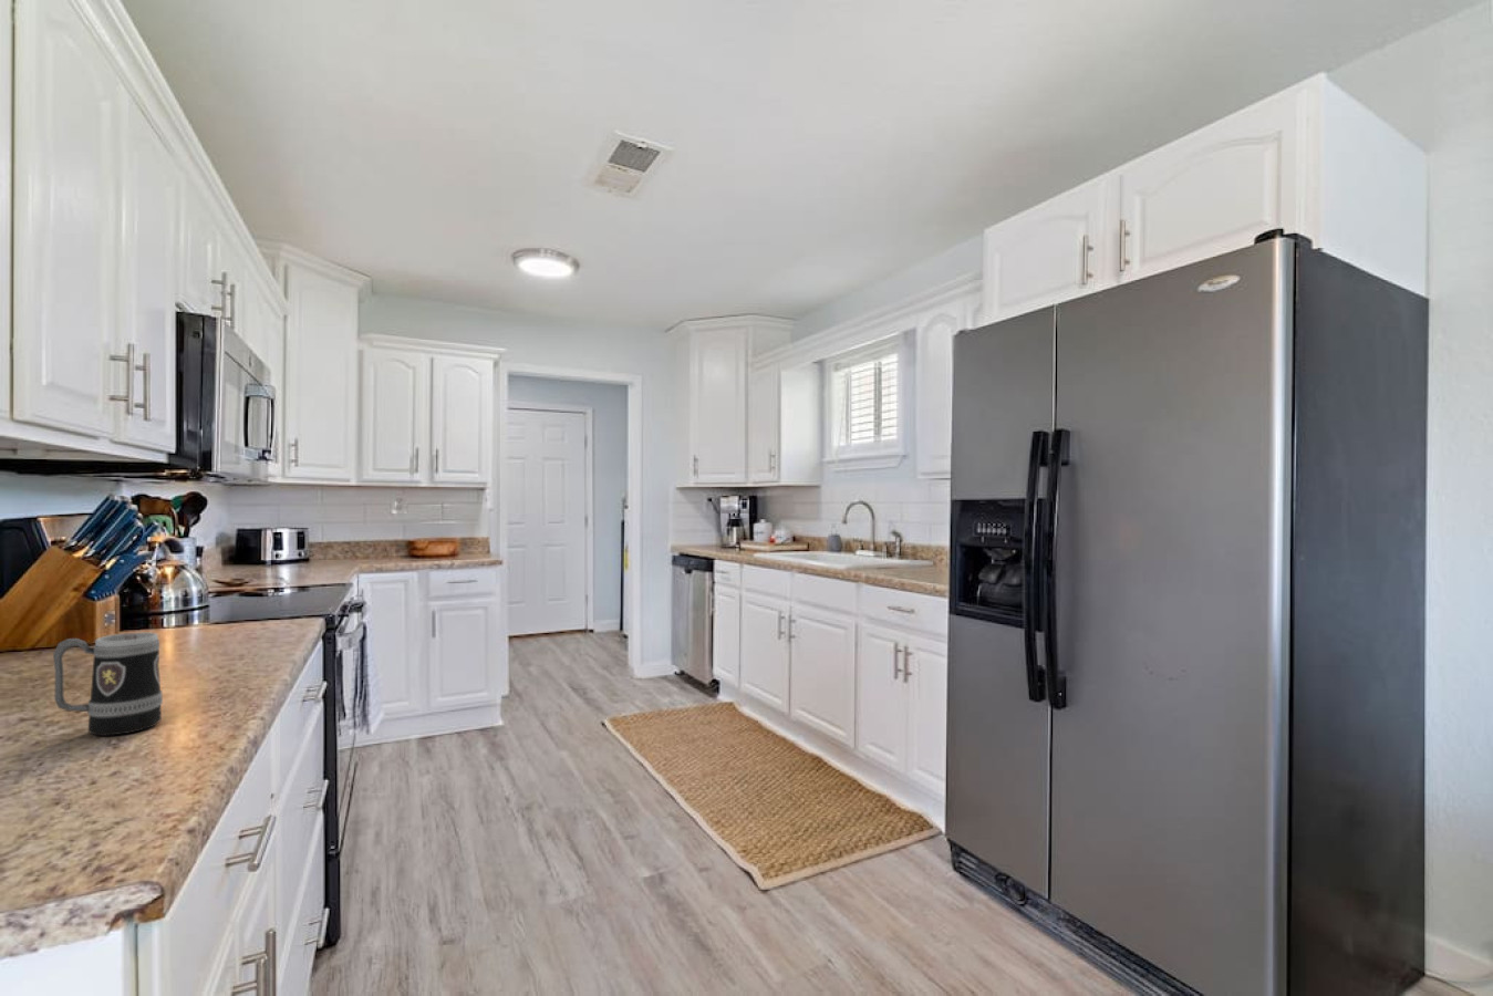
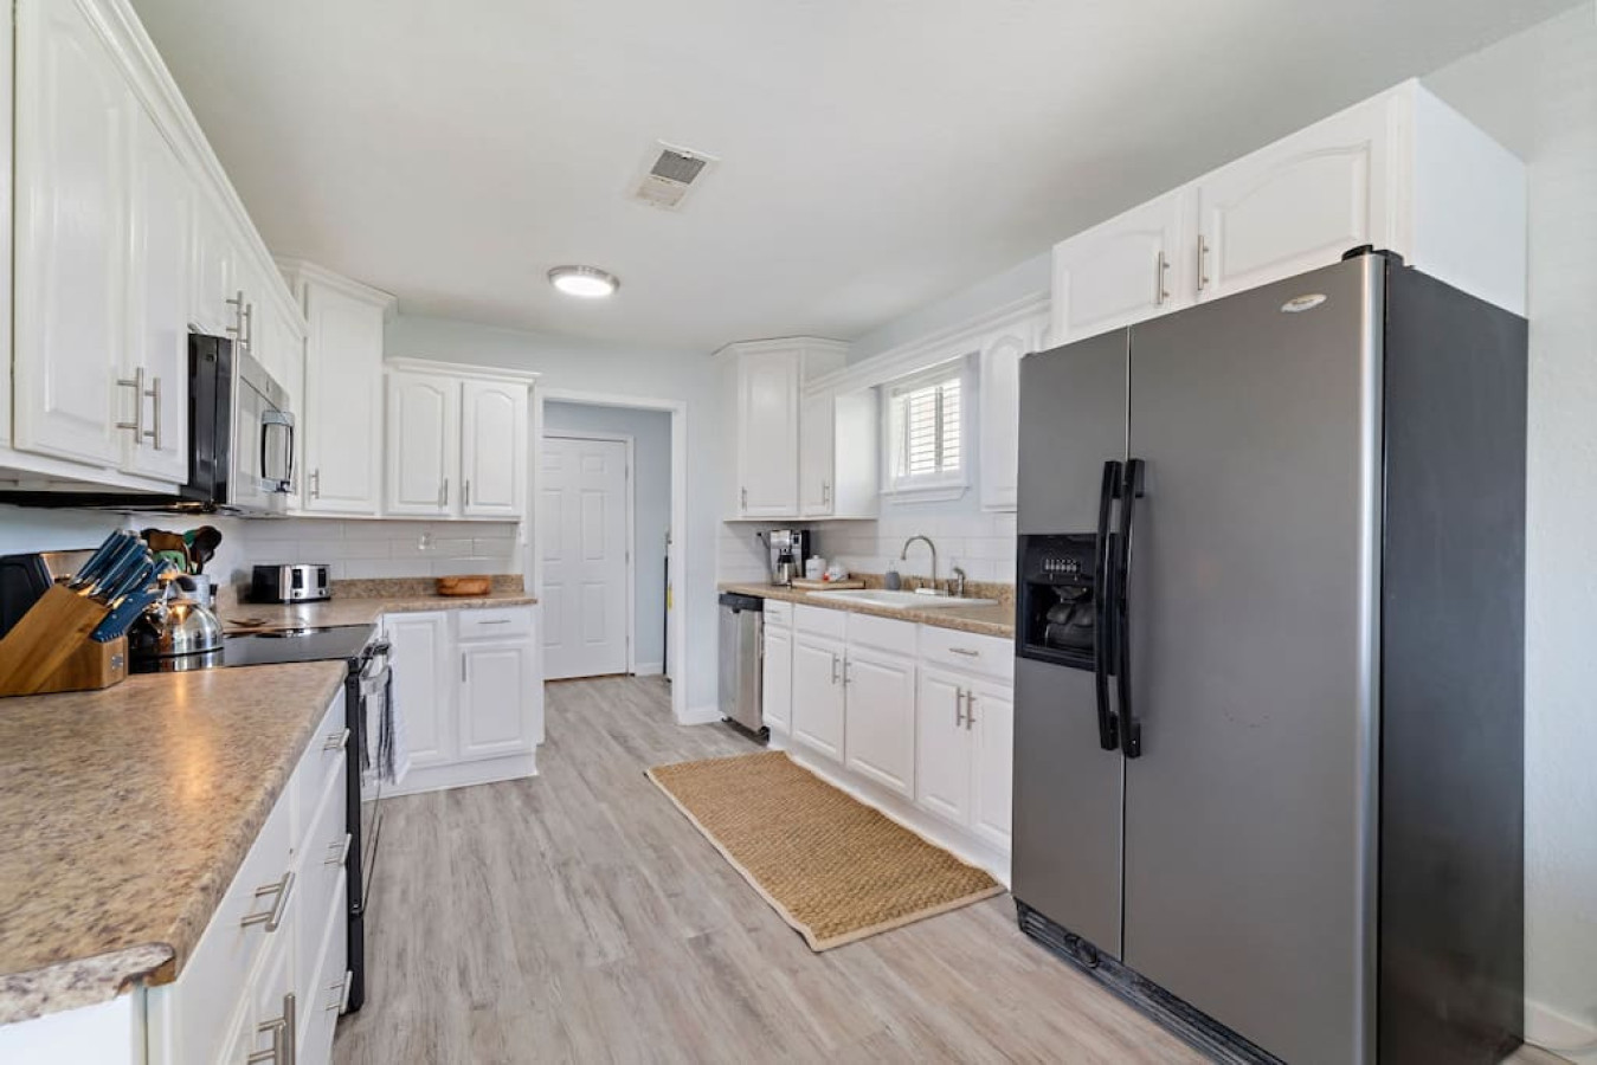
- mug [52,631,163,737]
